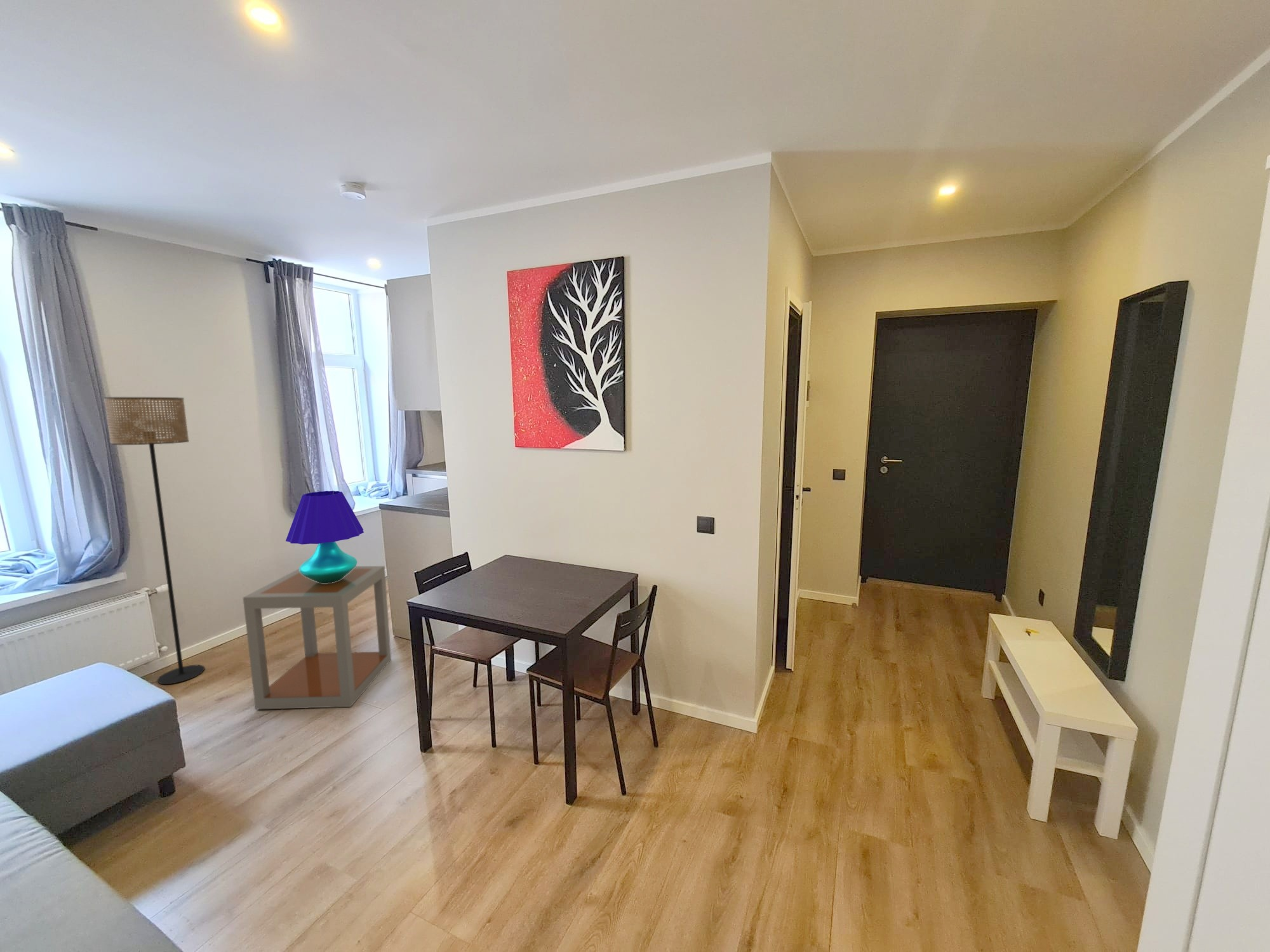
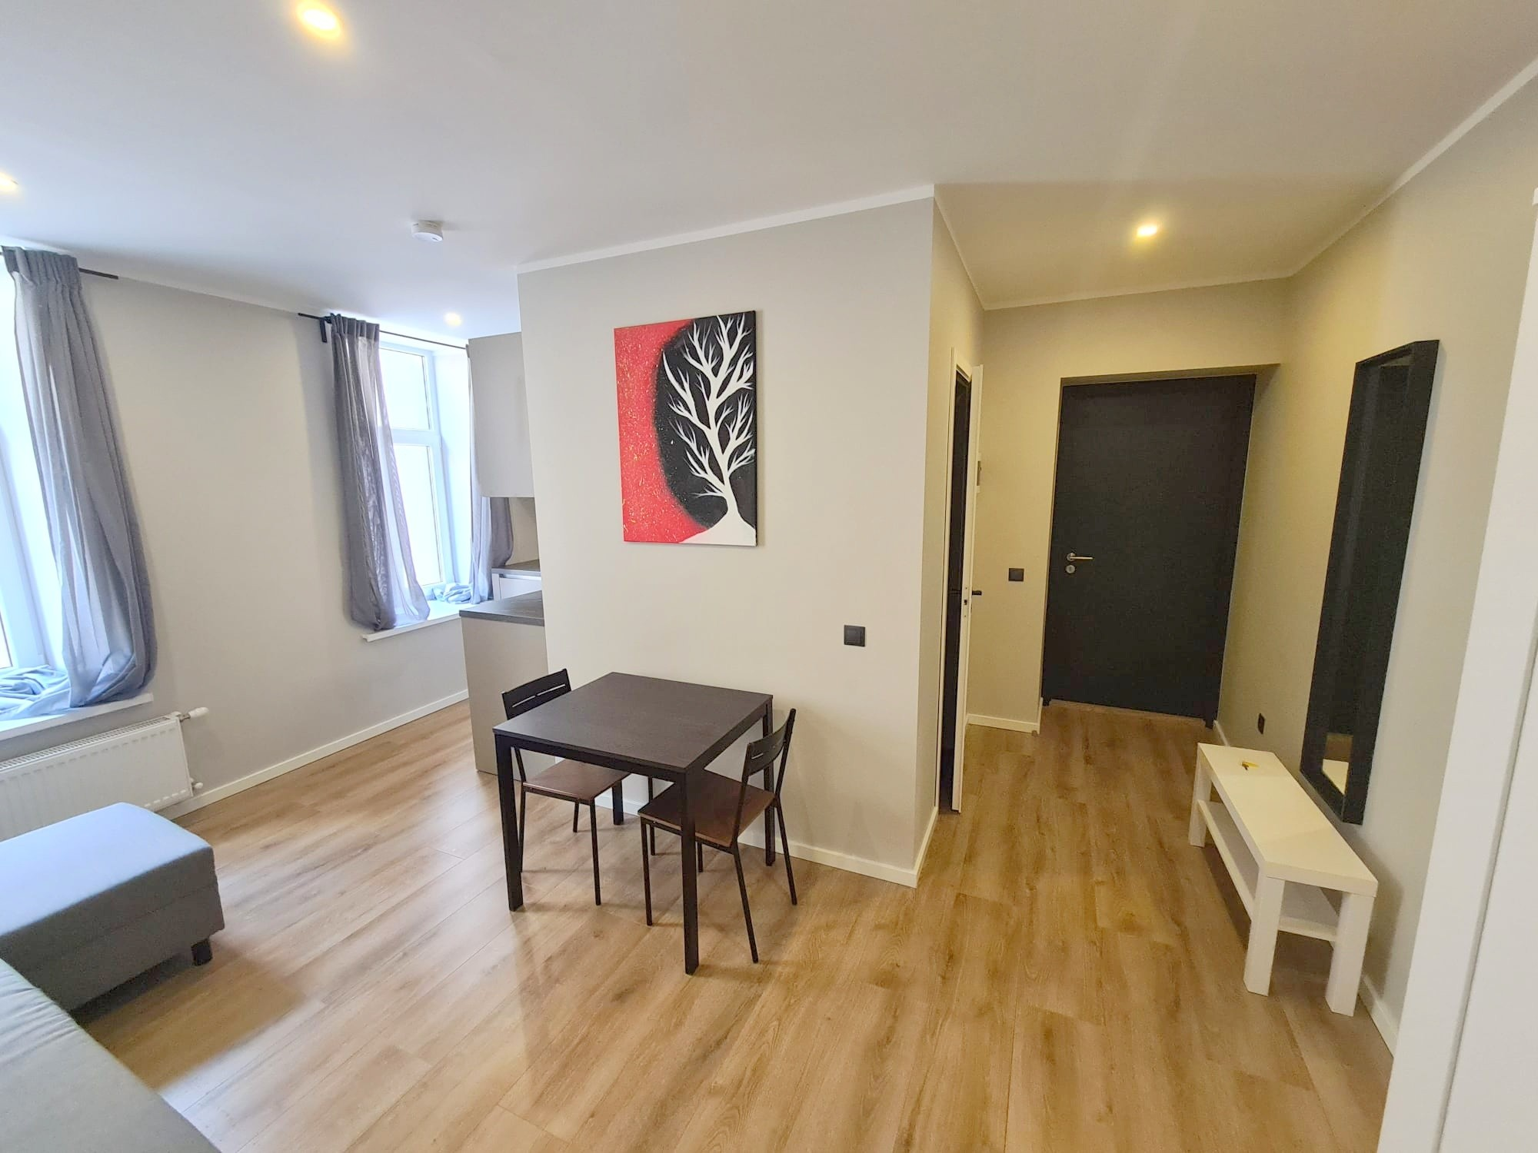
- floor lamp [103,397,205,685]
- side table [243,565,392,710]
- table lamp [285,490,364,583]
